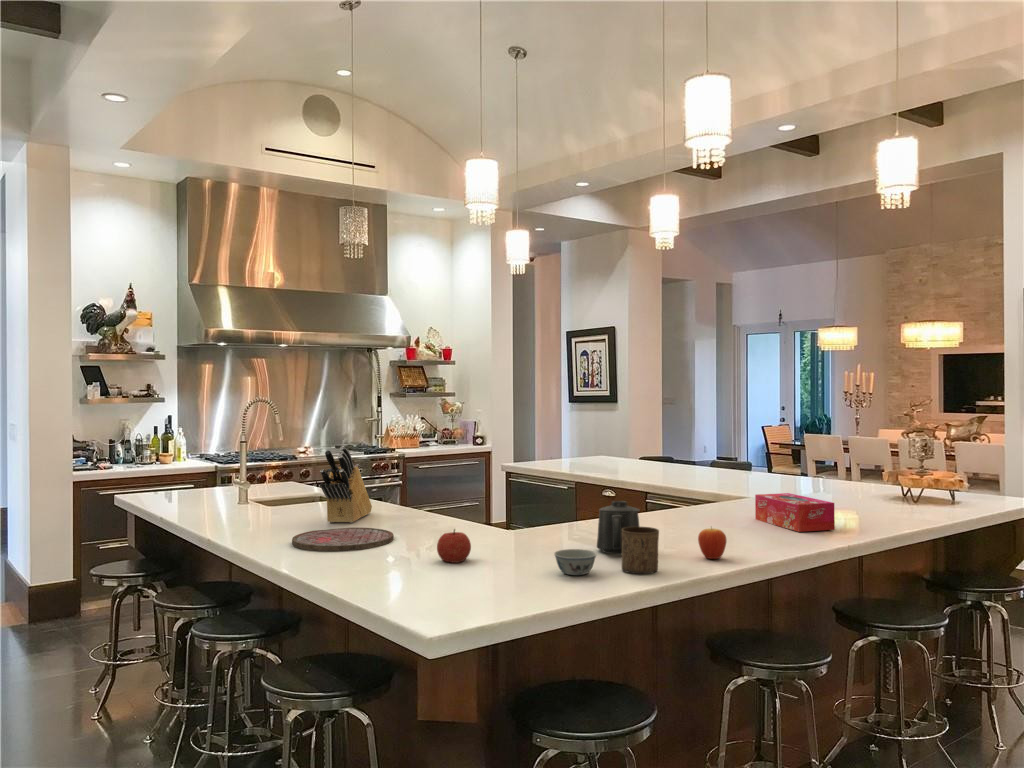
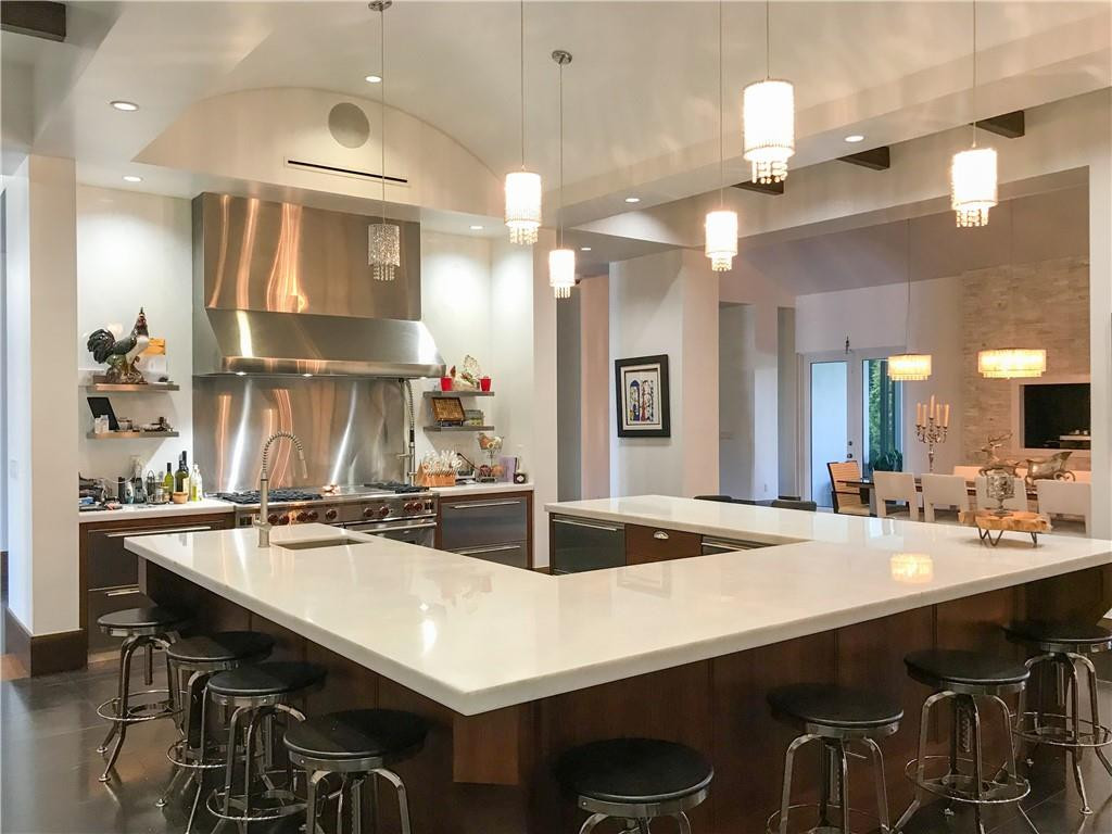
- knife block [319,445,373,524]
- fruit [436,528,472,564]
- mug [596,500,641,555]
- cutting board [291,527,395,552]
- fruit [697,526,728,560]
- bowl [553,548,598,576]
- cup [621,526,660,575]
- tissue box [754,492,836,533]
